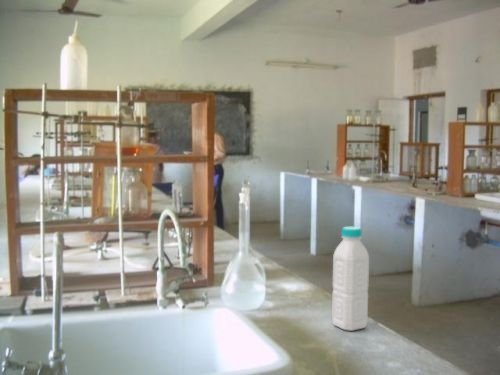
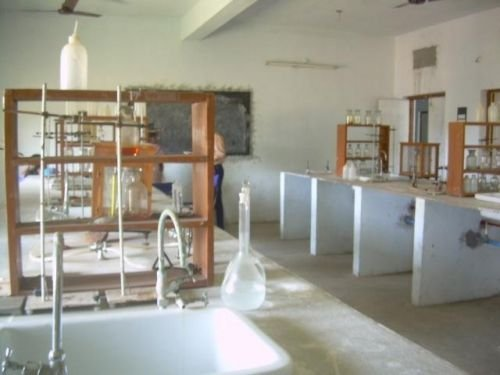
- plastic bottle [331,226,370,332]
